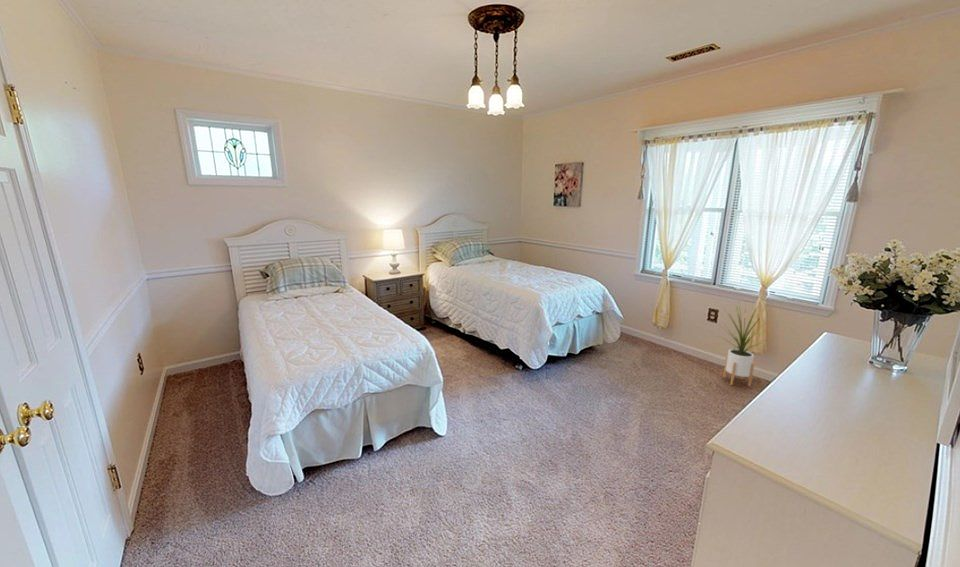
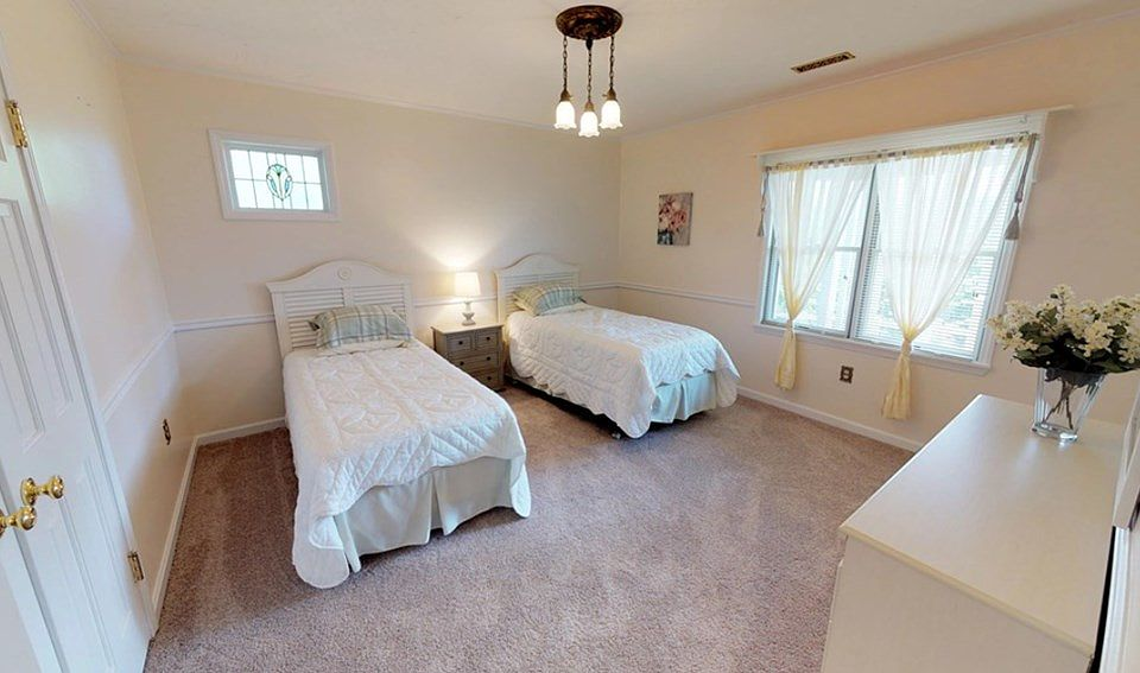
- house plant [718,300,775,387]
